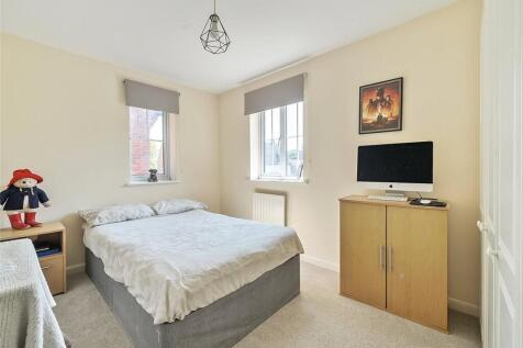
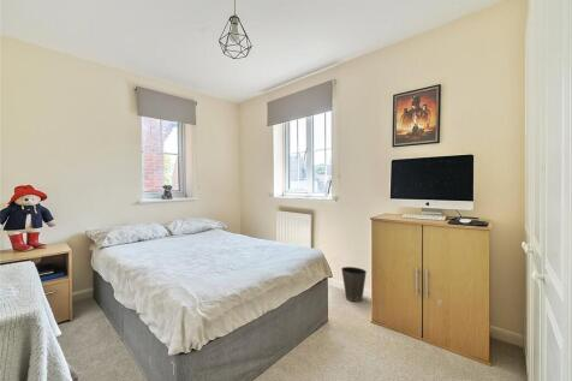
+ waste basket [340,266,368,303]
